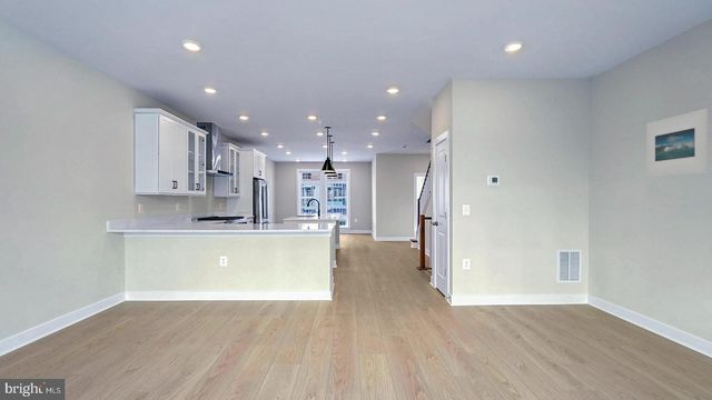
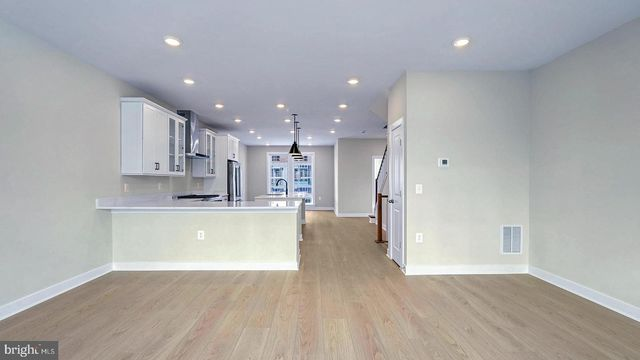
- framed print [645,108,709,178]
